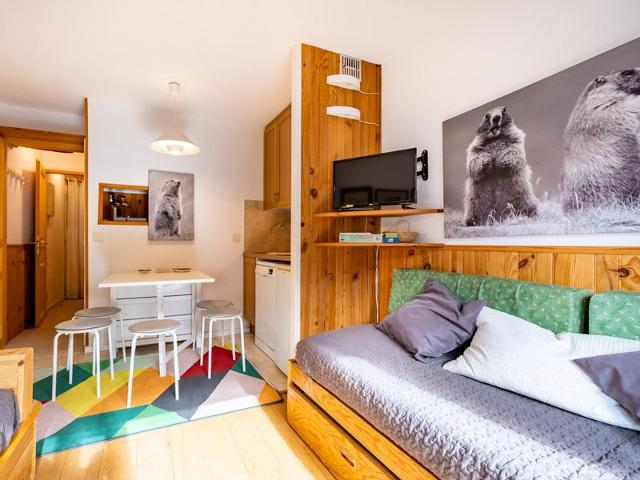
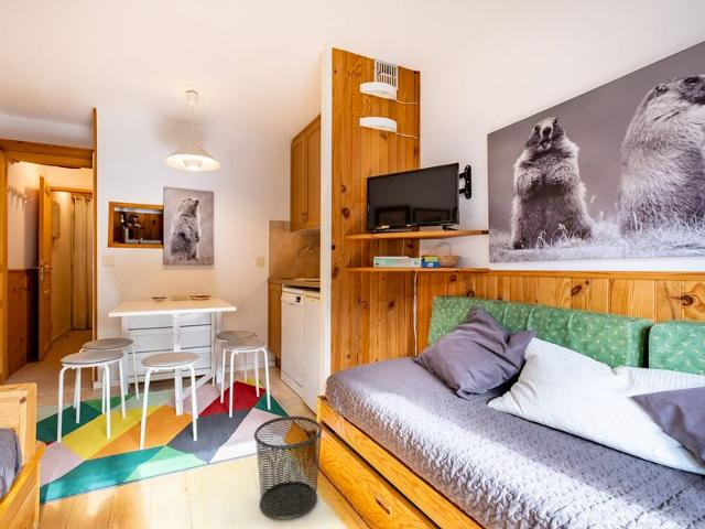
+ waste bin [253,415,323,521]
